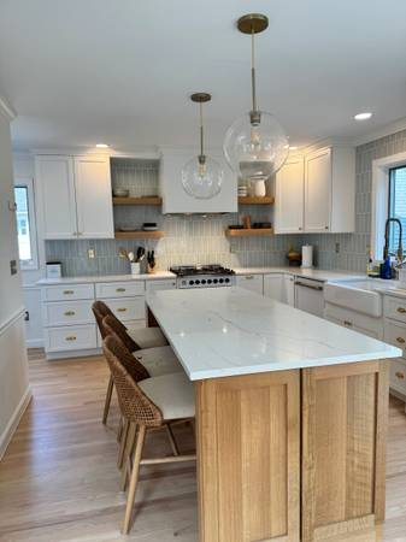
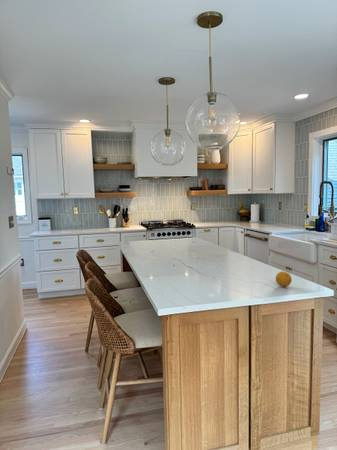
+ fruit [275,270,293,288]
